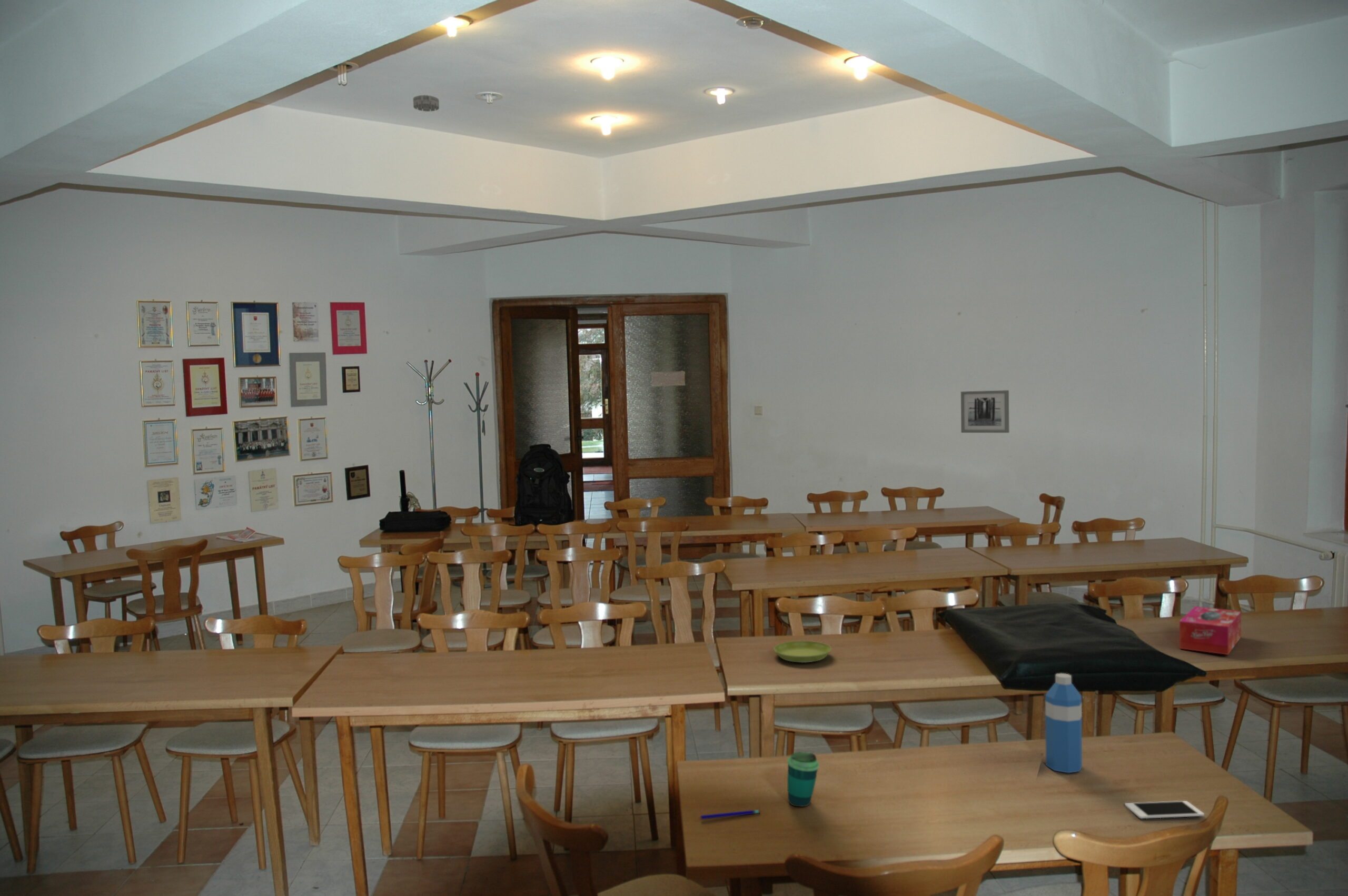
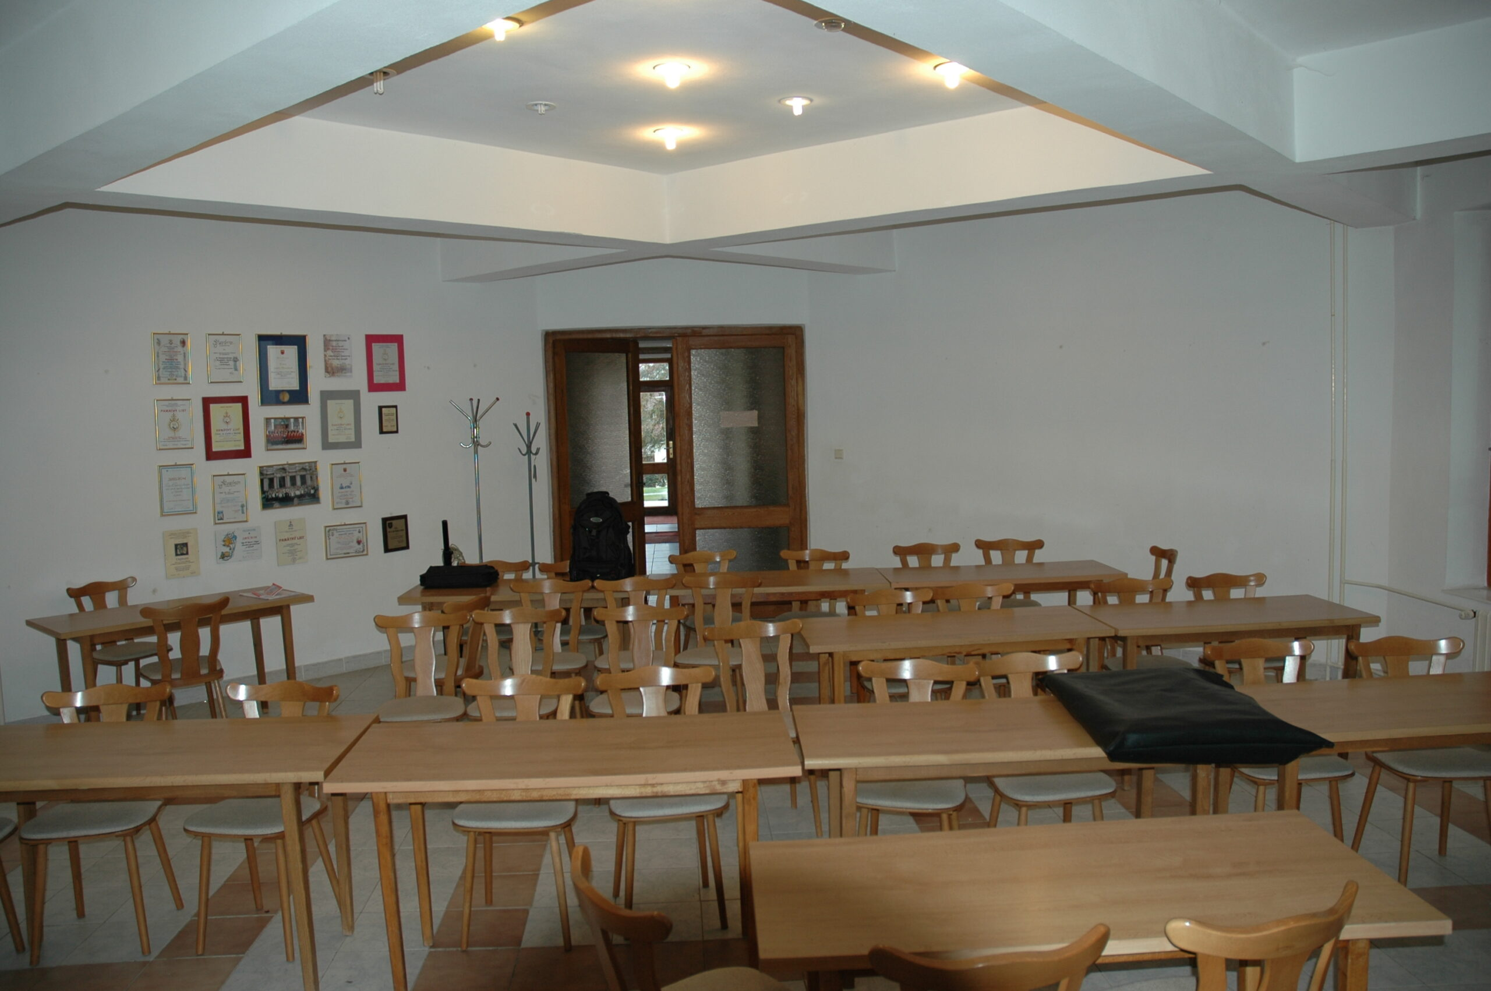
- saucer [774,640,832,663]
- pen [700,810,760,820]
- tissue box [1179,606,1242,655]
- wall art [960,390,1010,433]
- cell phone [1124,800,1205,819]
- smoke detector [412,94,440,112]
- cup [787,751,820,808]
- water bottle [1045,673,1083,773]
